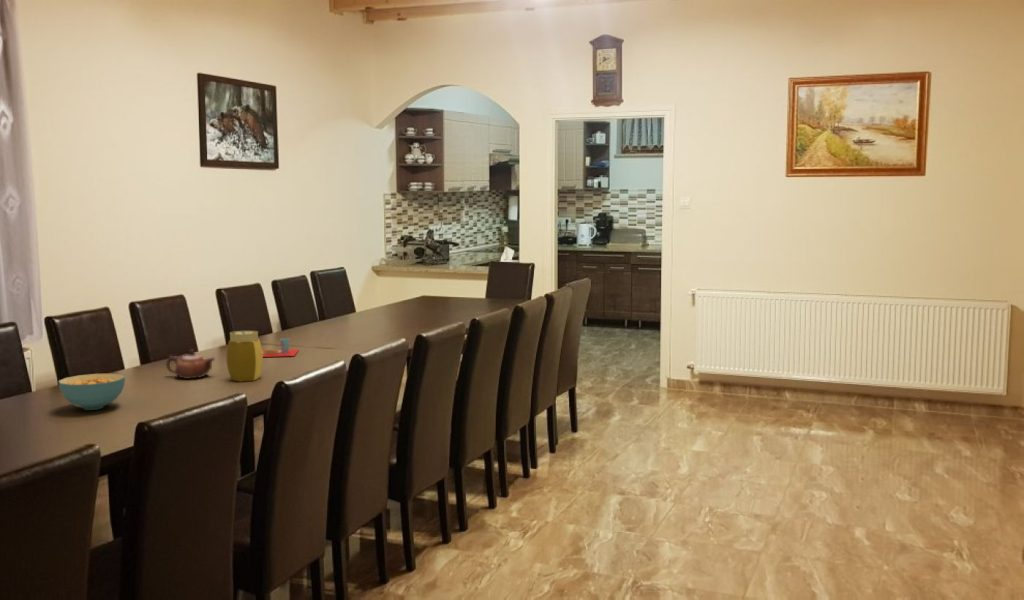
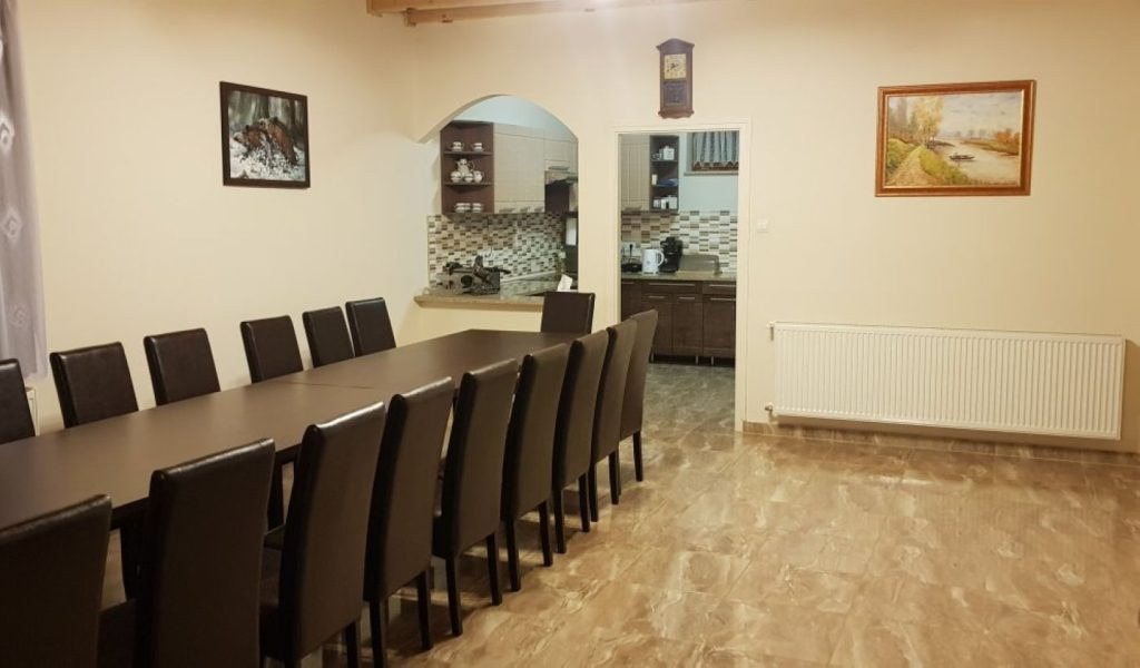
- placemat [262,338,300,358]
- cereal bowl [57,373,126,411]
- teapot [165,349,216,380]
- jar [226,330,264,383]
